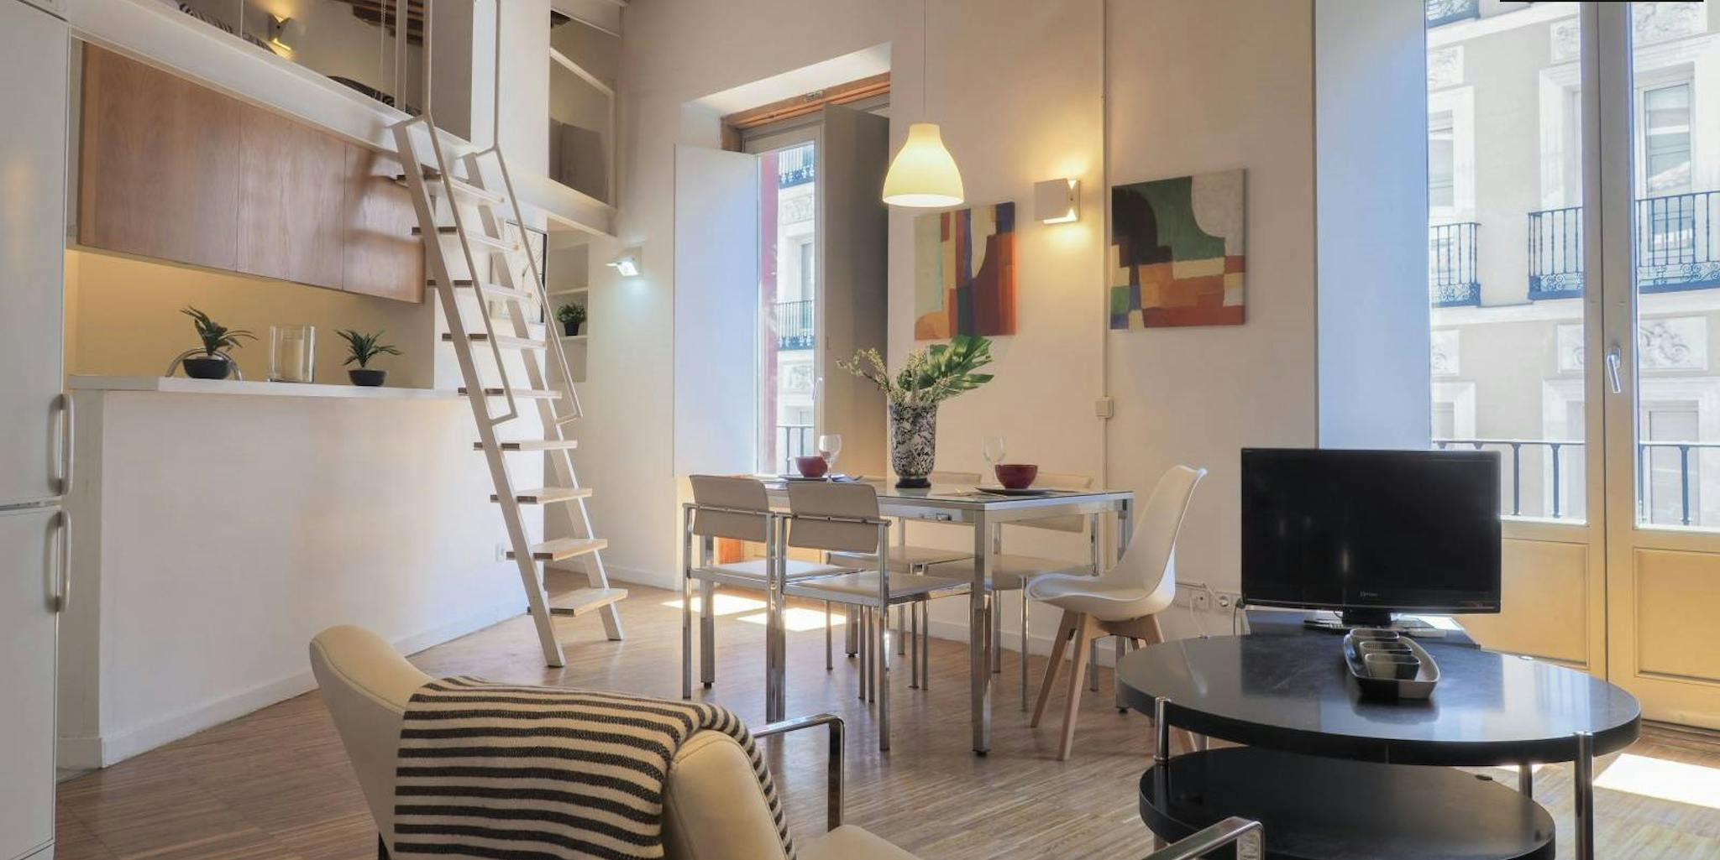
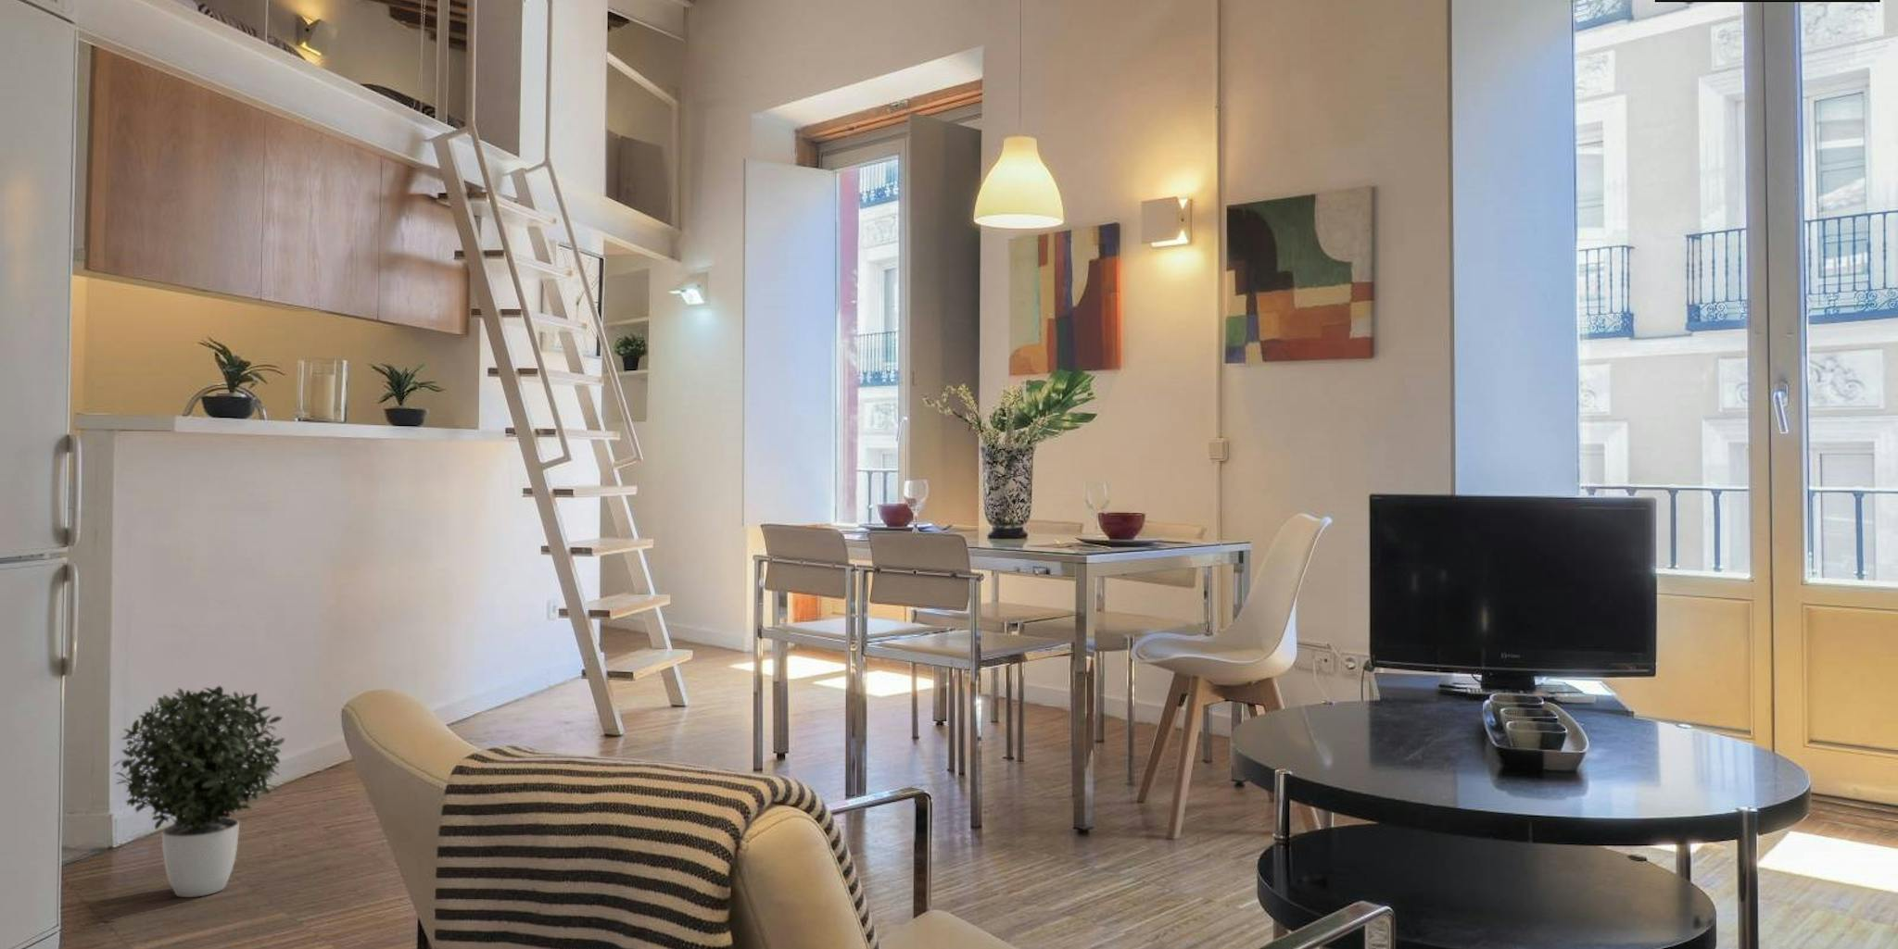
+ potted plant [113,685,286,898]
